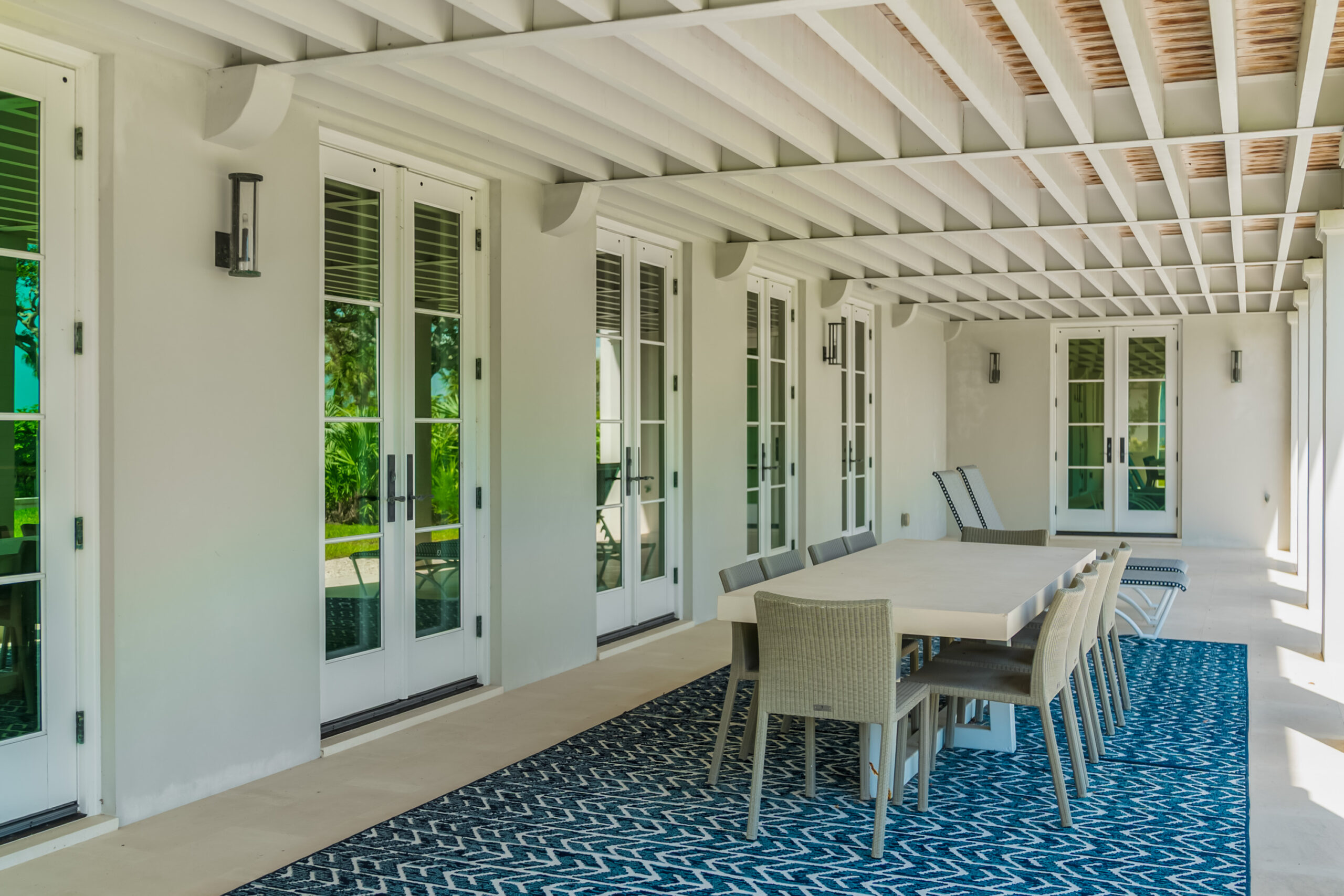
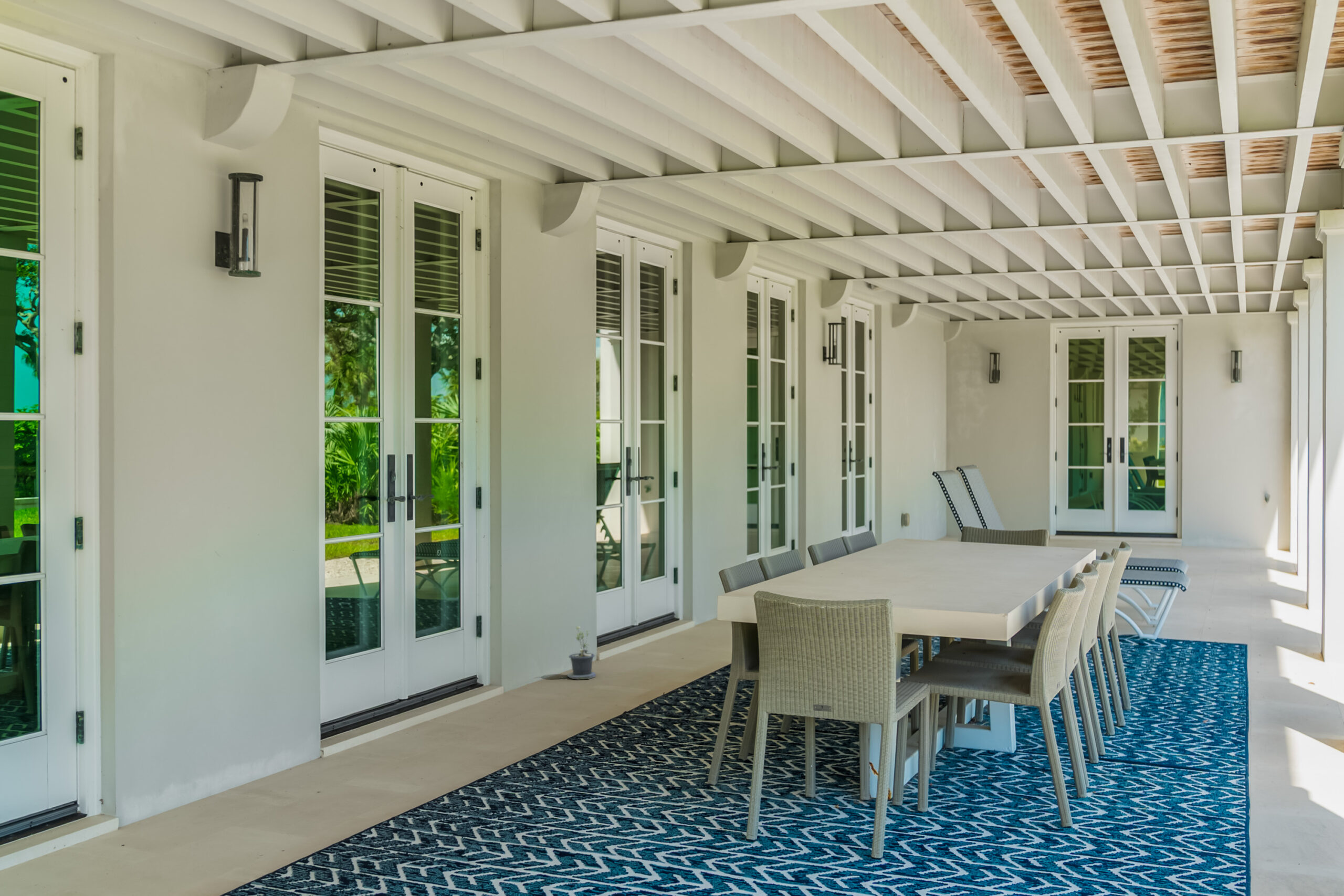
+ potted plant [559,626,597,680]
